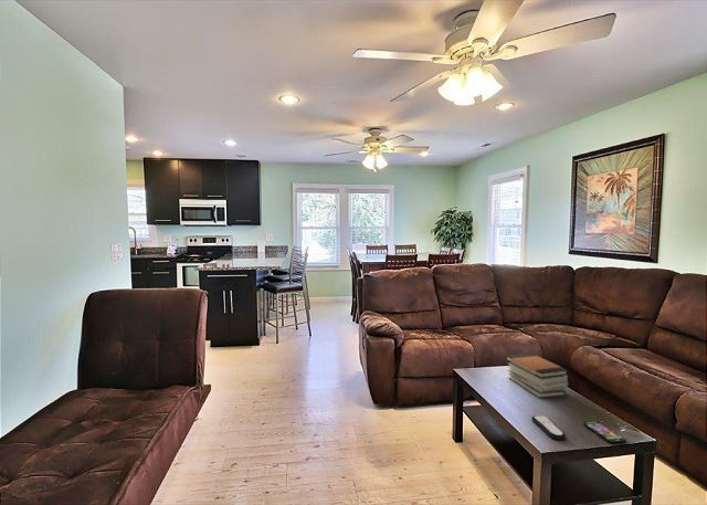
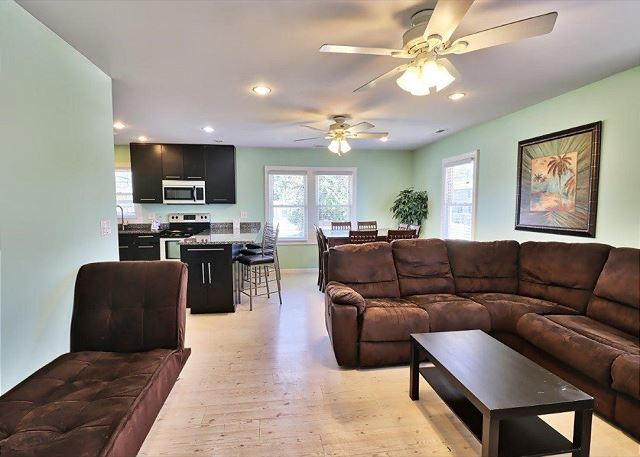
- remote control [530,414,567,441]
- smartphone [582,420,627,444]
- book stack [505,351,569,399]
